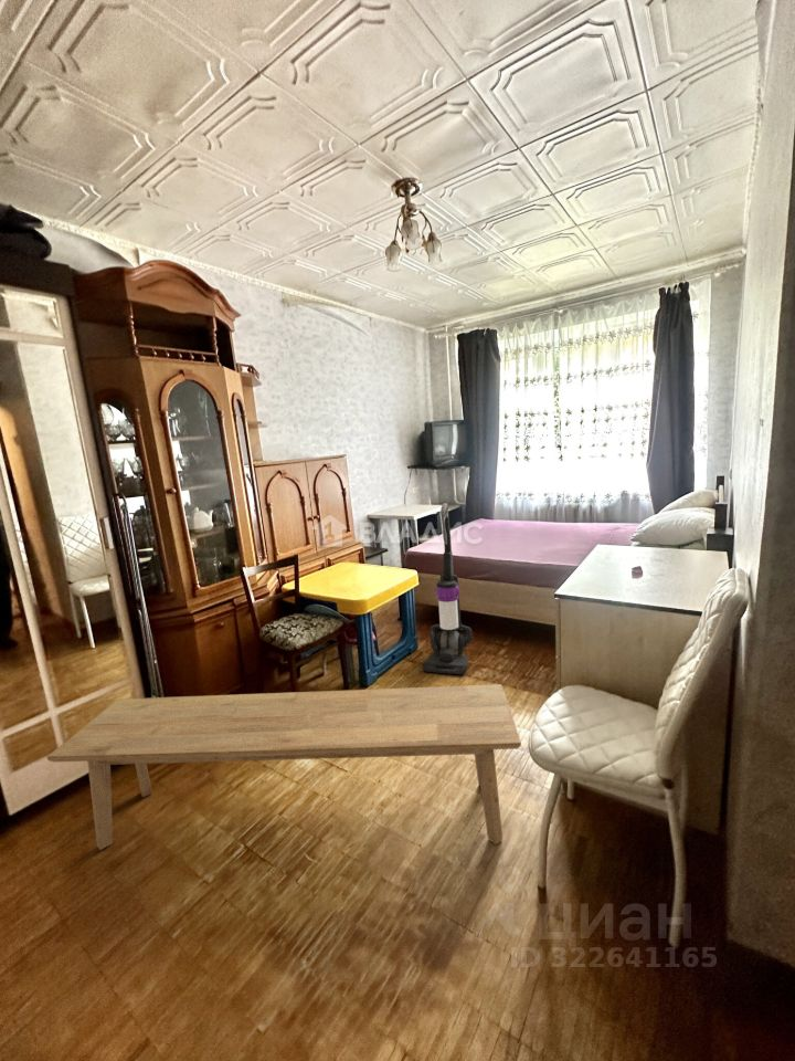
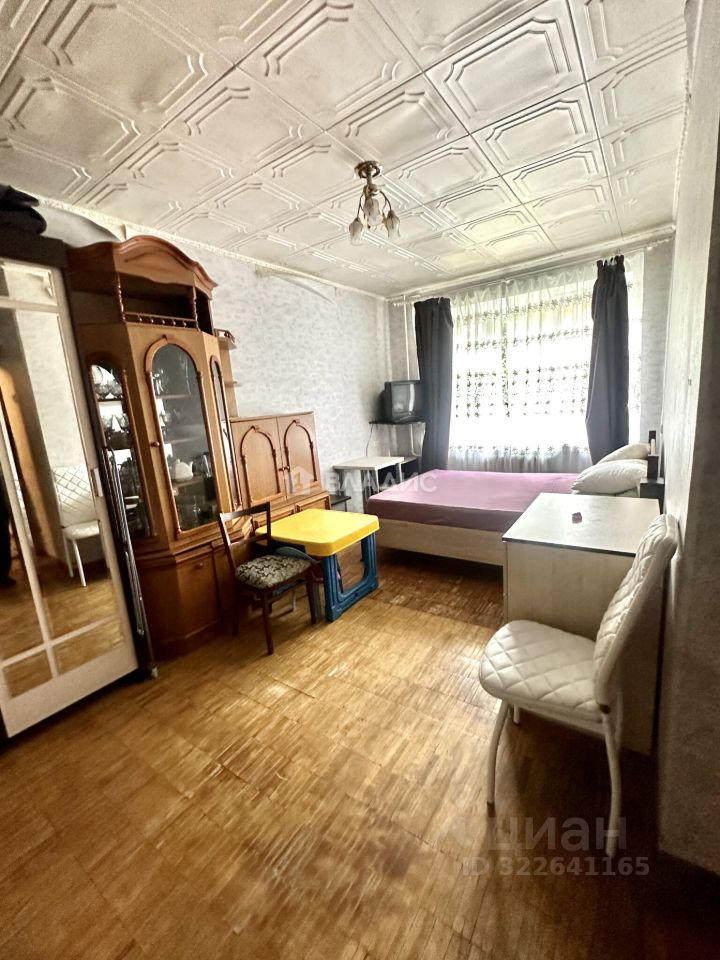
- vacuum cleaner [422,502,473,675]
- bench [45,683,522,851]
